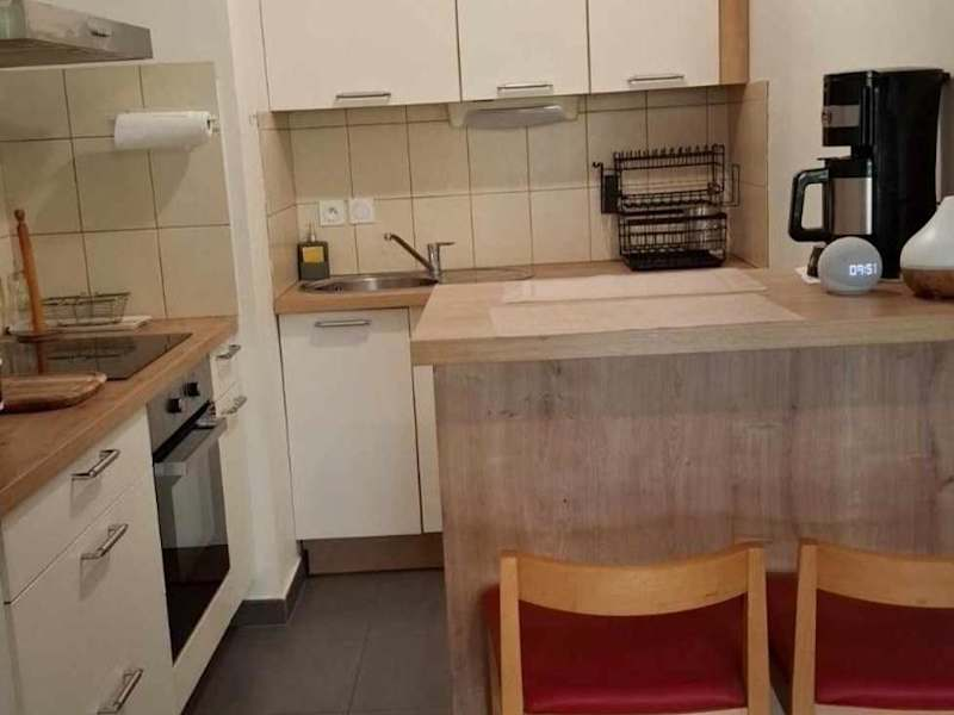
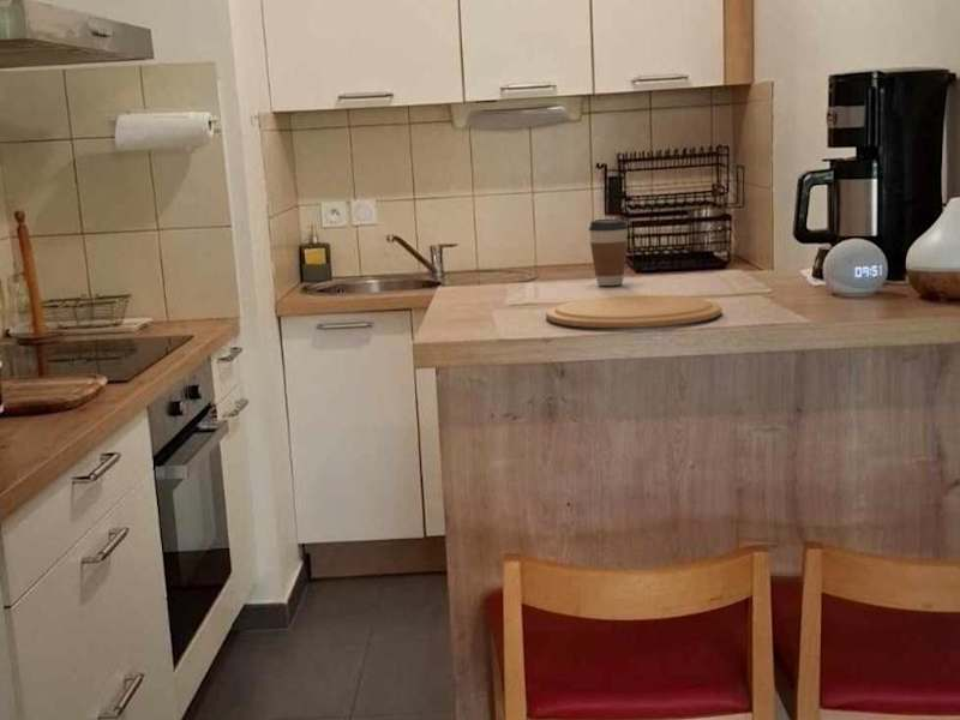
+ plate [545,294,722,329]
+ coffee cup [588,218,629,287]
